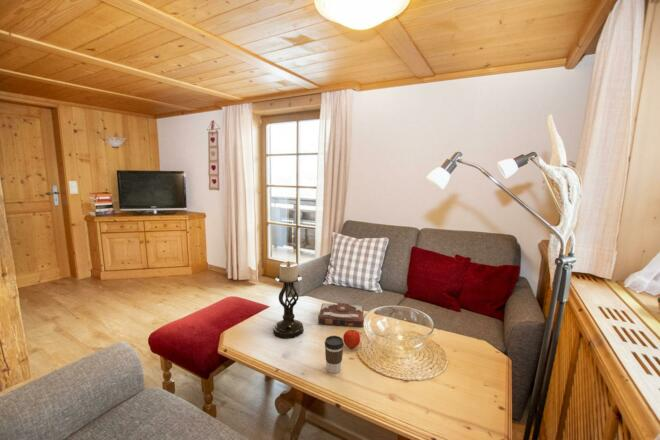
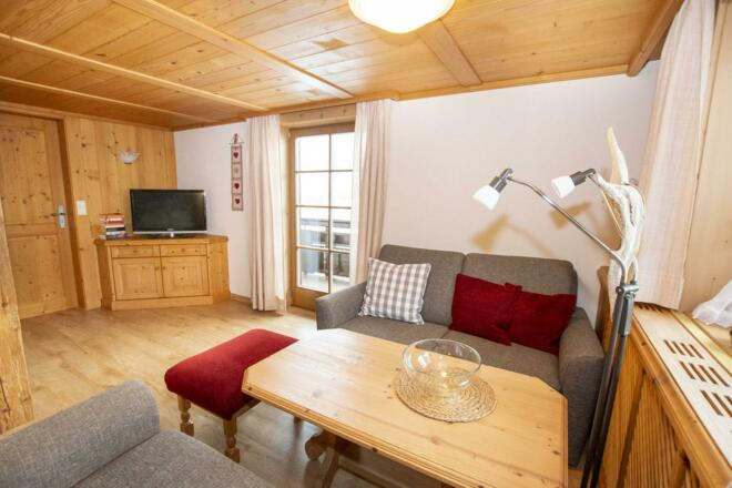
- candle holder [272,260,305,340]
- coffee cup [324,335,345,374]
- apple [342,329,361,349]
- book [317,302,364,328]
